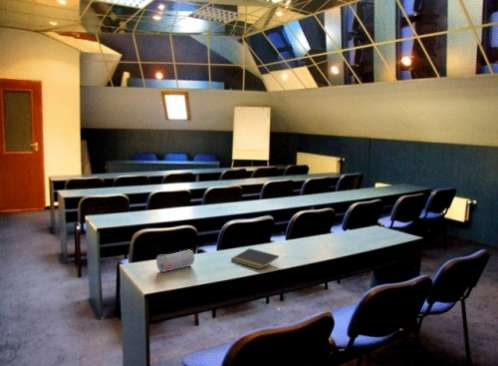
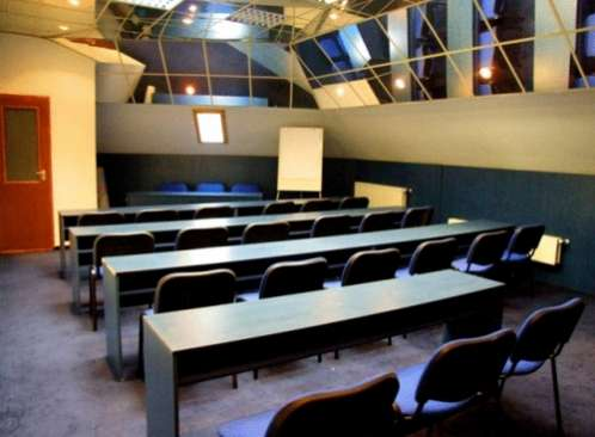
- pencil case [155,248,196,273]
- notepad [230,247,280,270]
